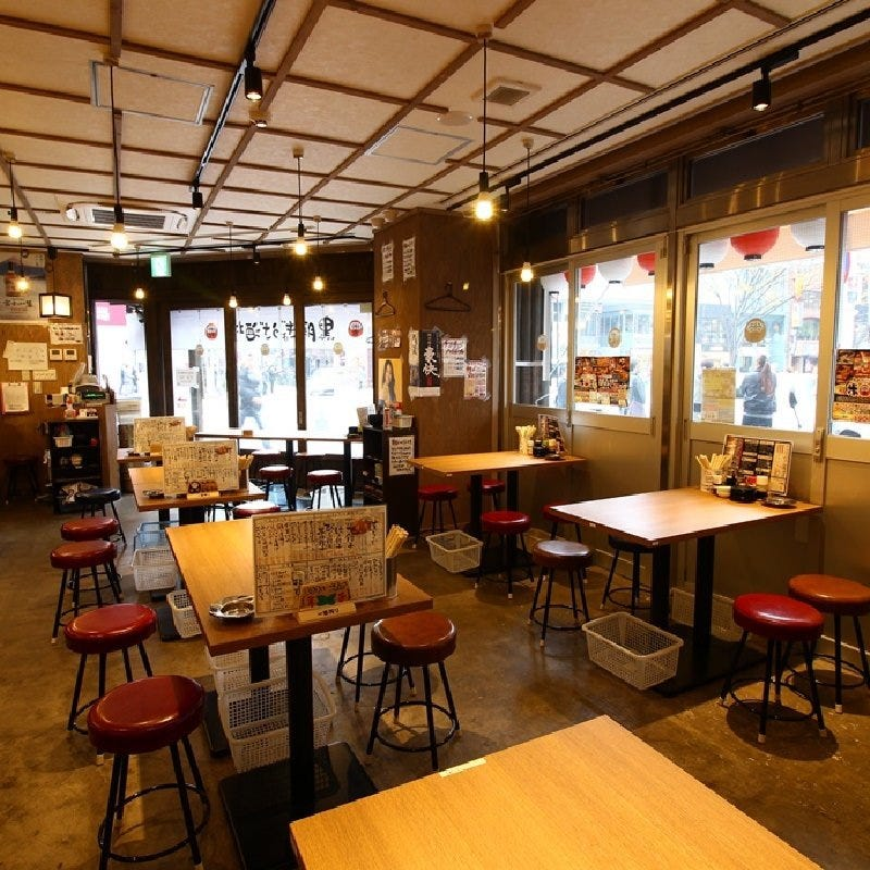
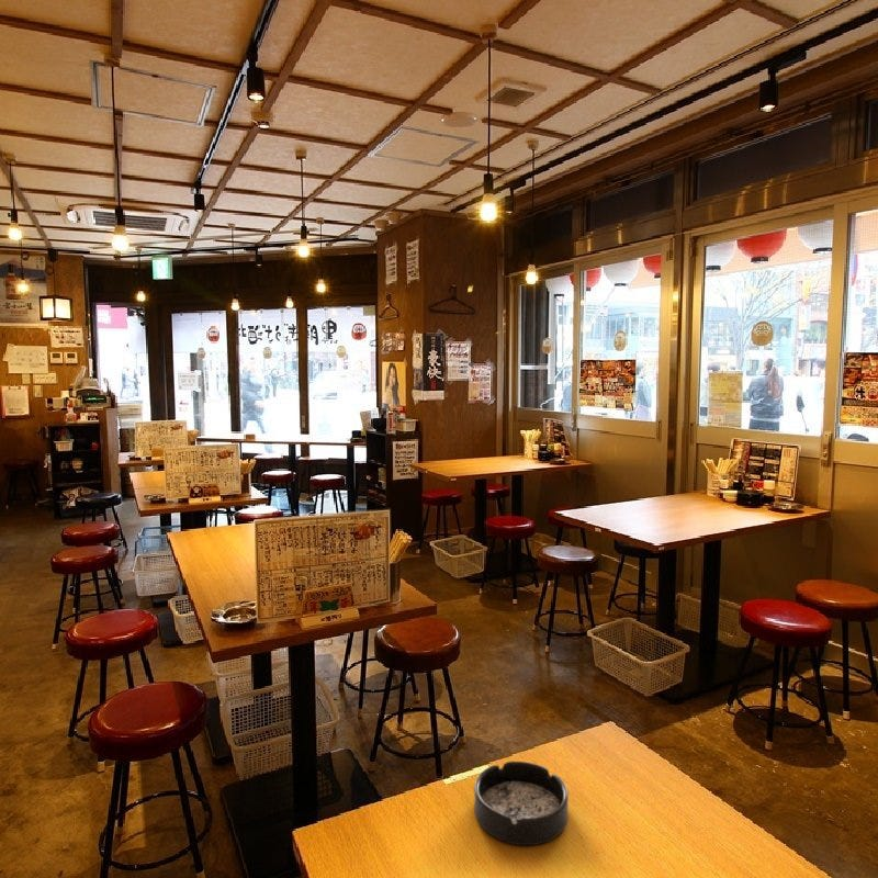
+ ashtray [473,761,570,846]
